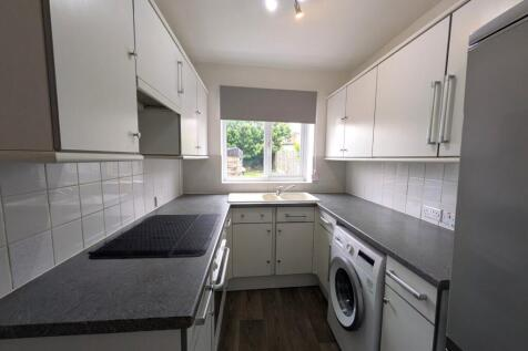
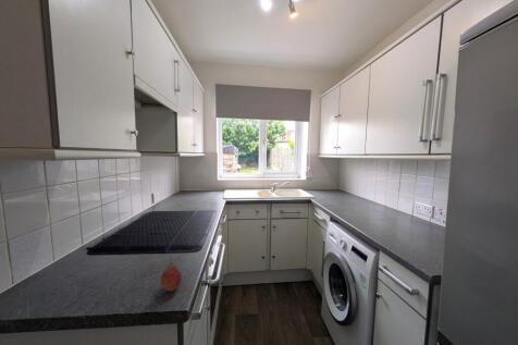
+ fruit [159,256,183,293]
